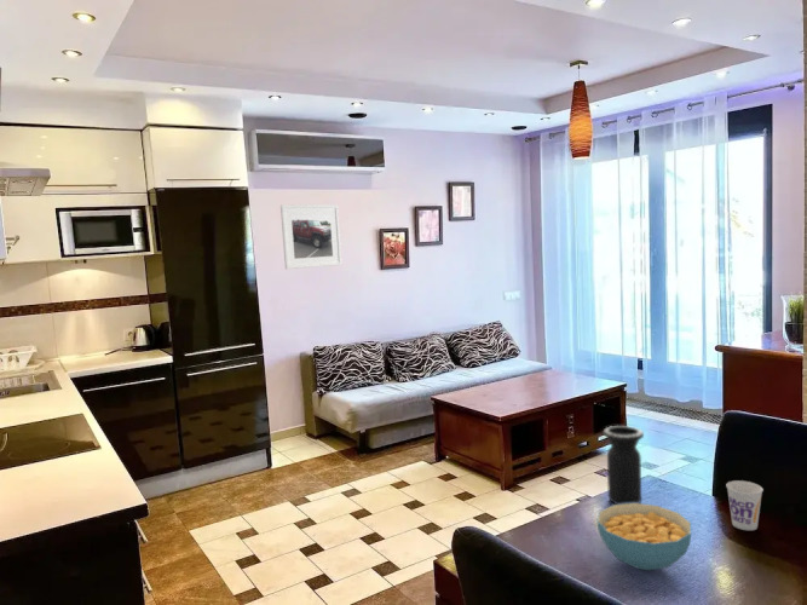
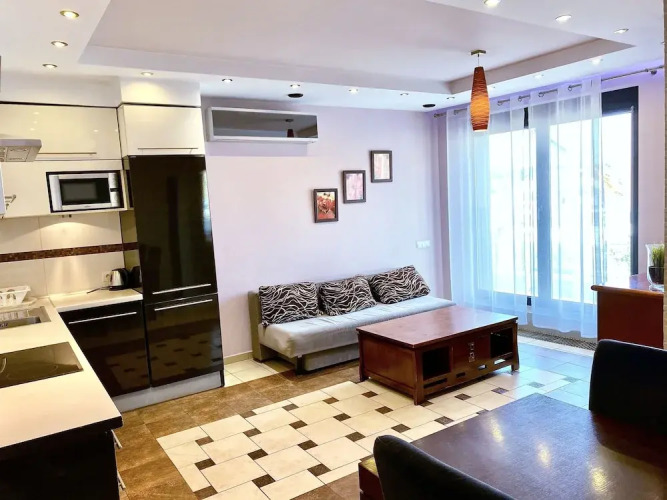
- vase [601,425,645,505]
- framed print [279,203,344,270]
- cup [725,479,765,531]
- cereal bowl [595,502,692,571]
